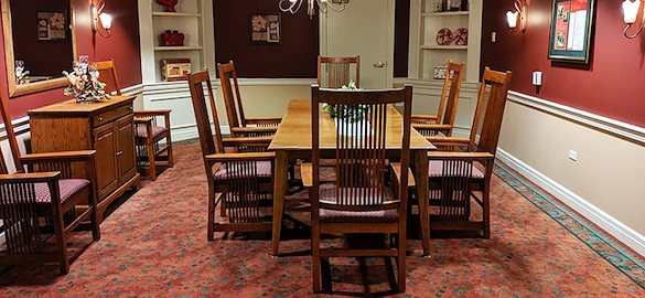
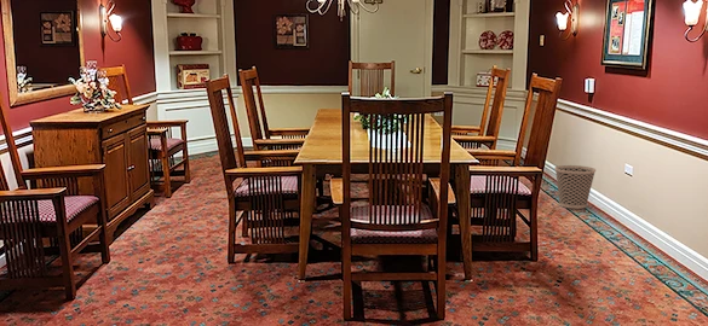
+ wastebasket [553,164,597,210]
